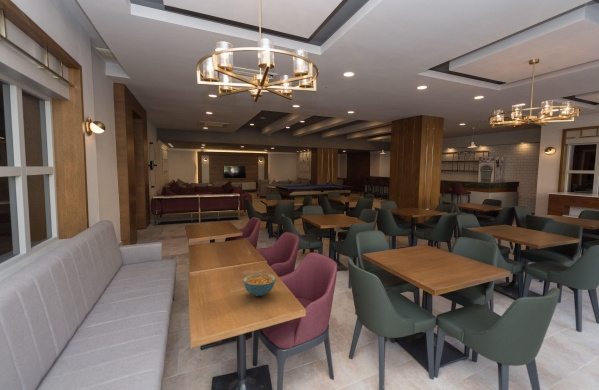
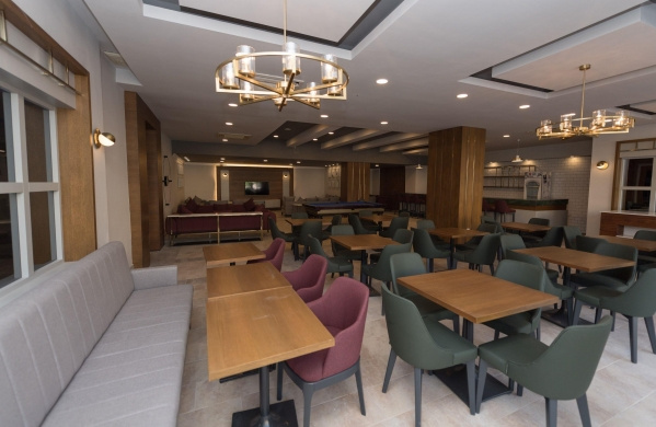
- cereal bowl [242,272,277,297]
